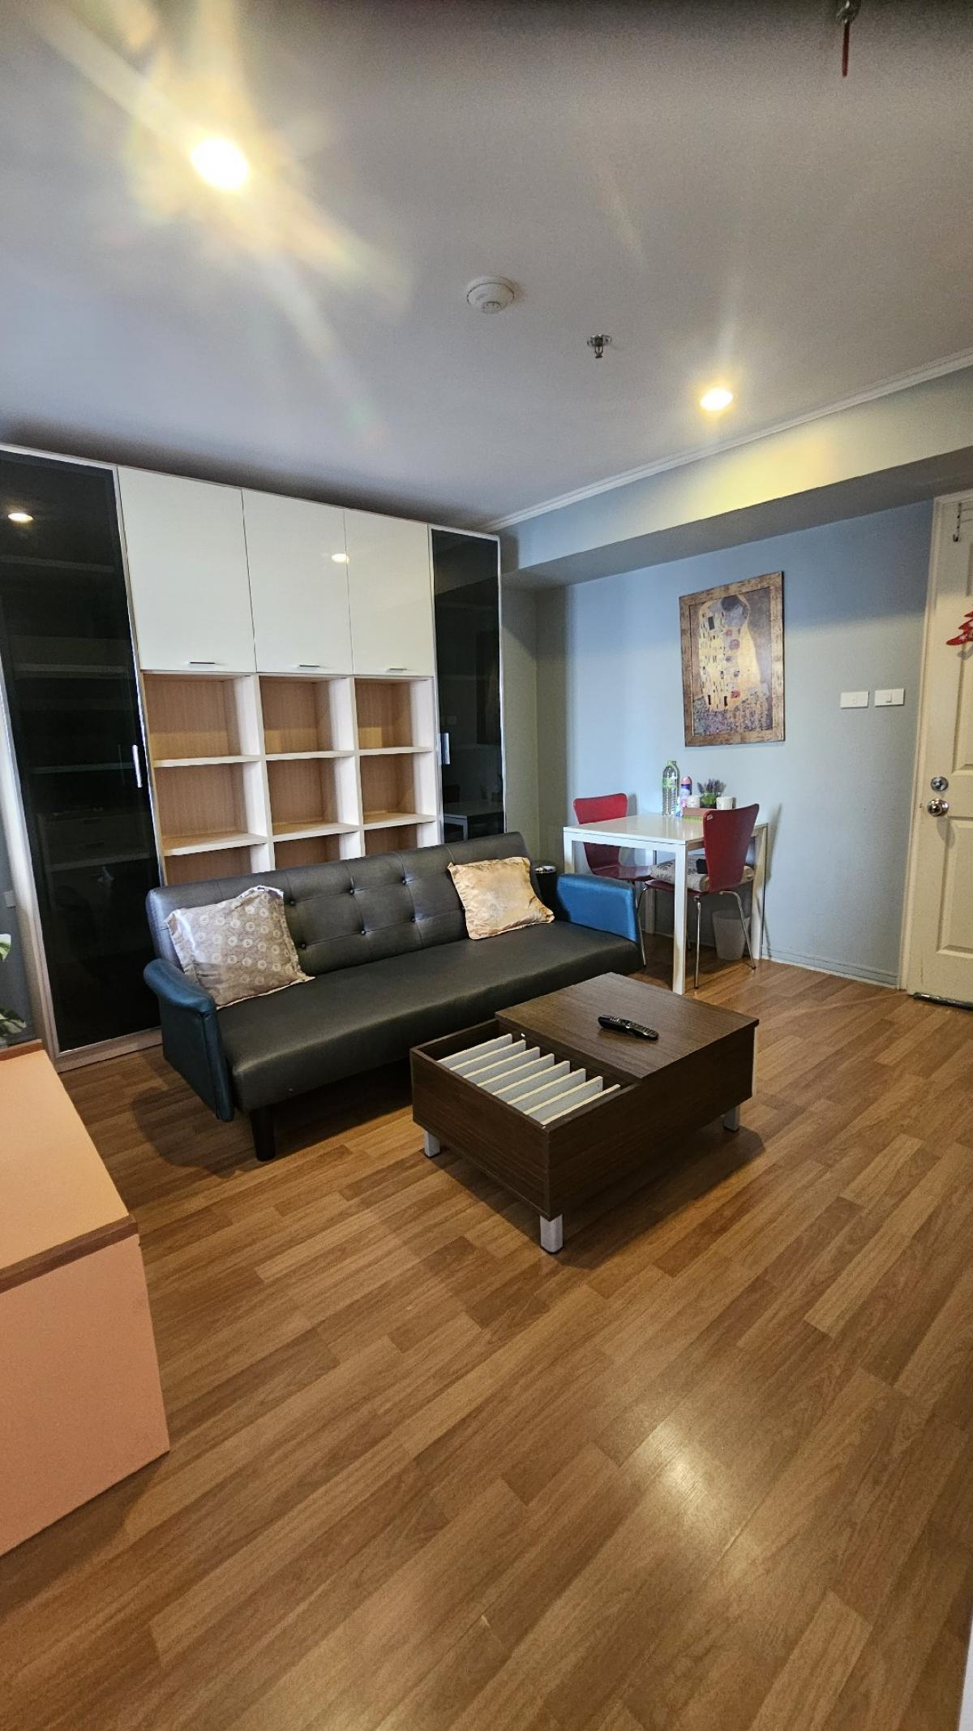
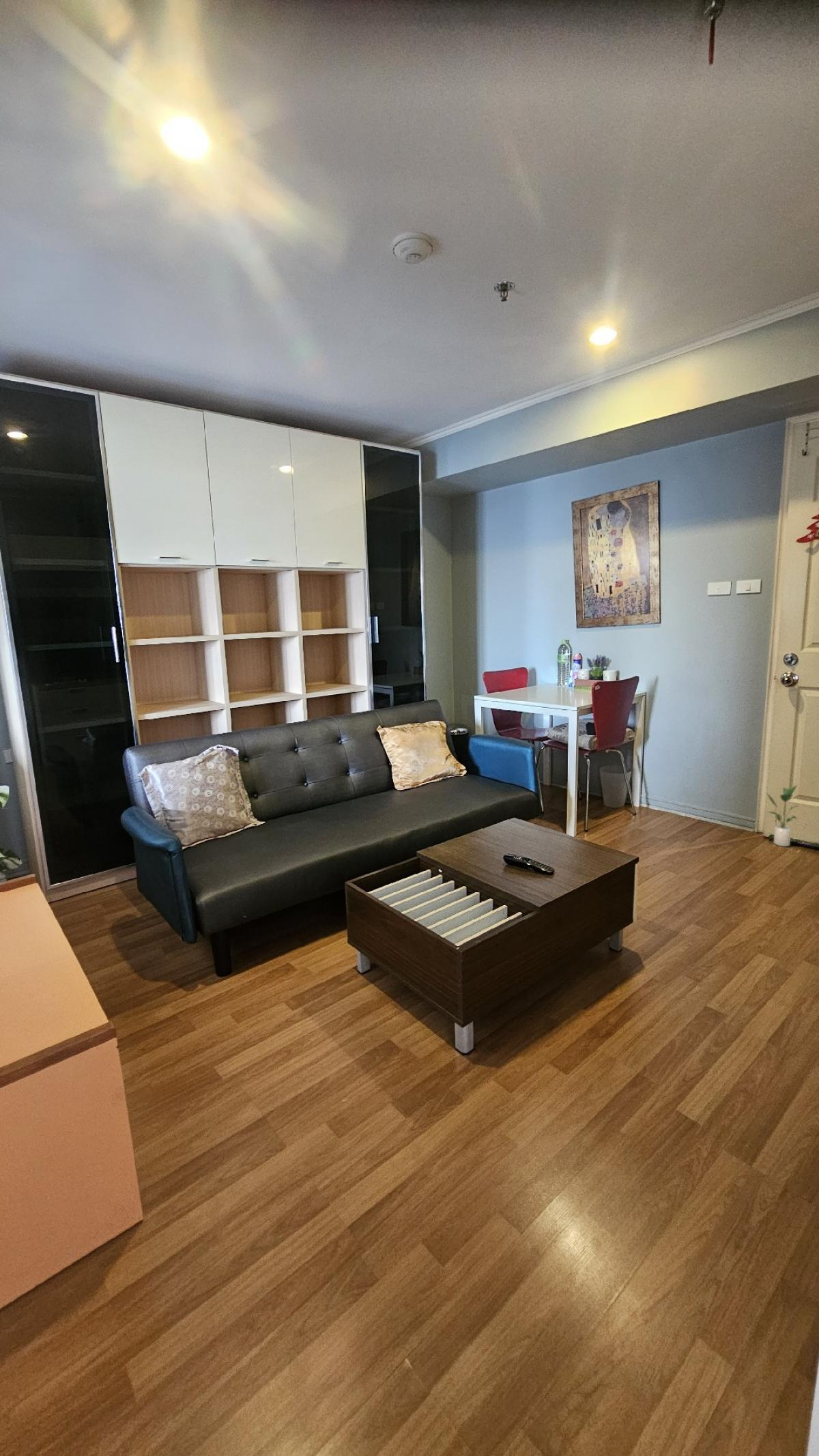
+ potted plant [766,784,799,847]
